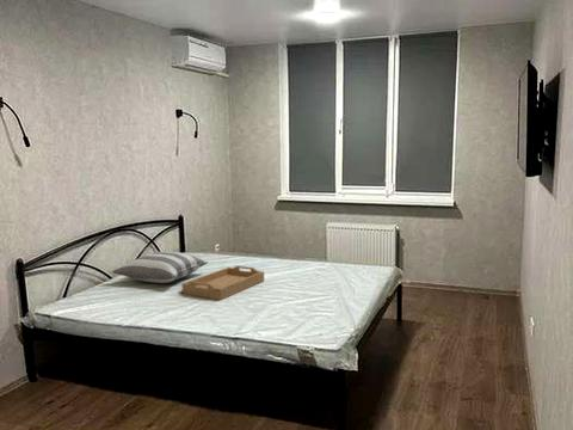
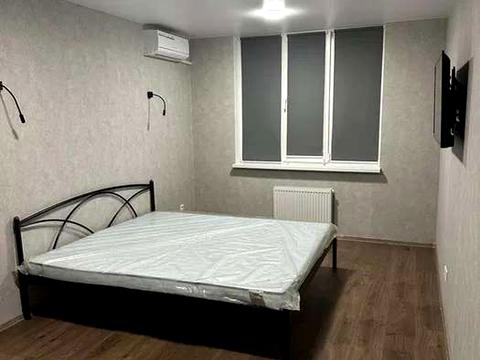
- serving tray [180,265,265,301]
- pillow [111,251,209,284]
